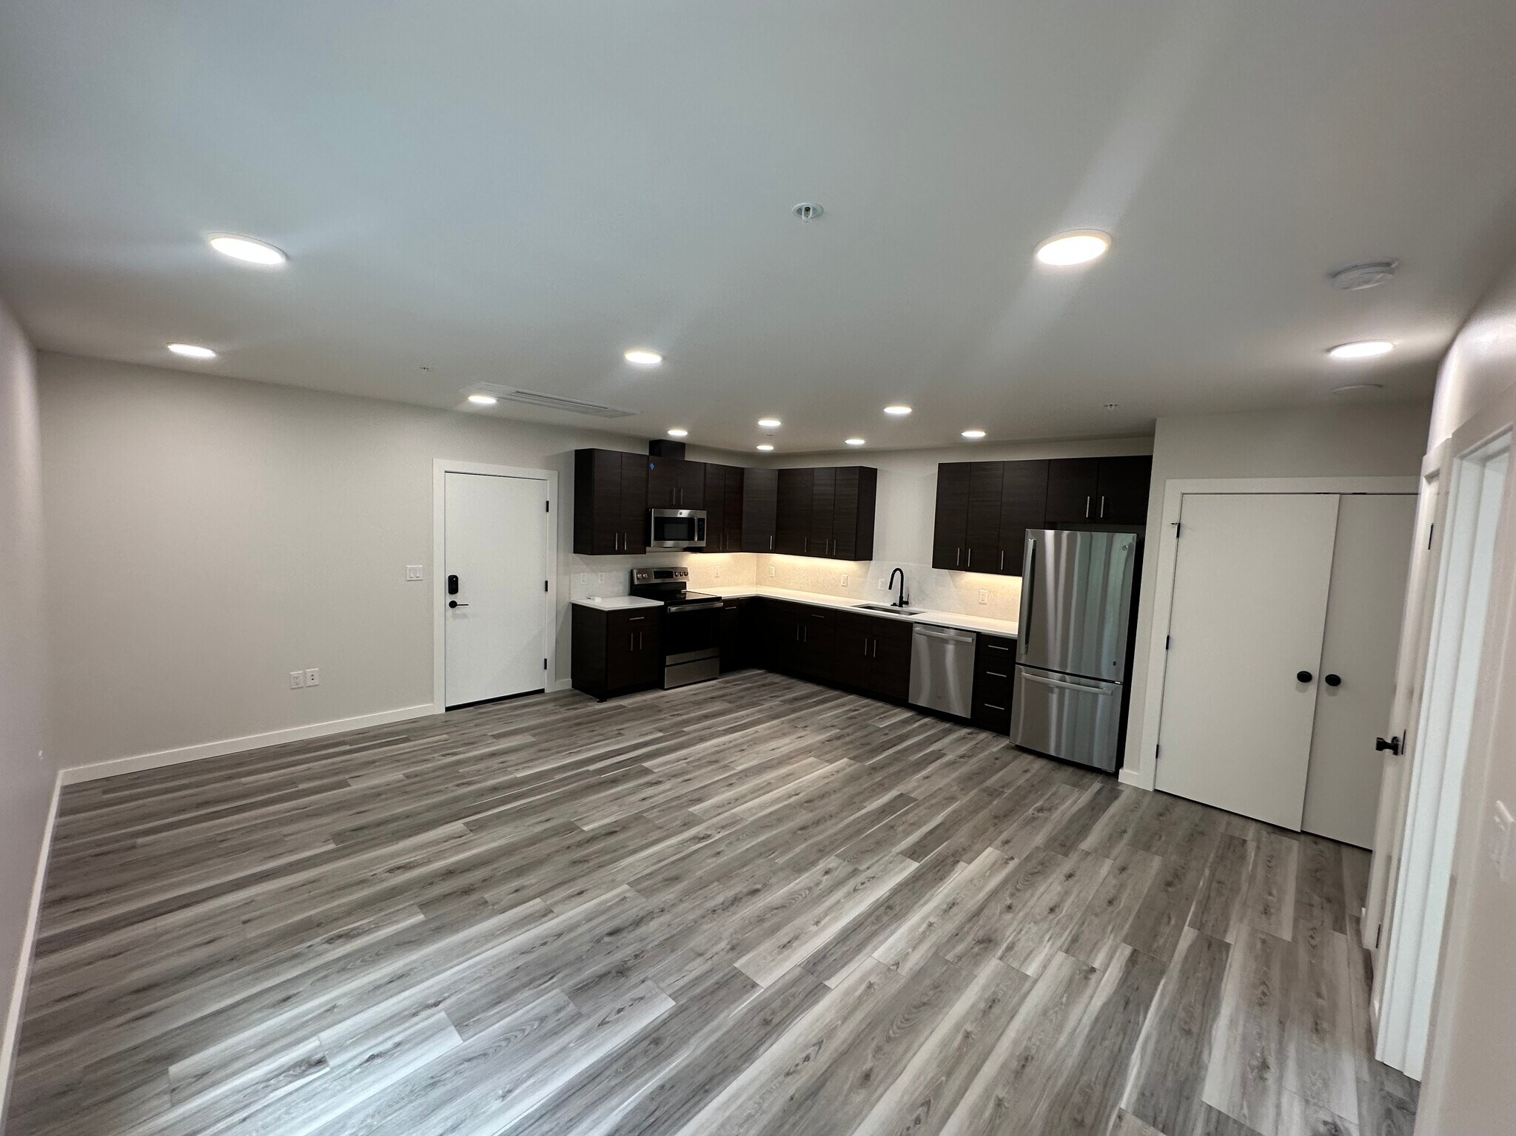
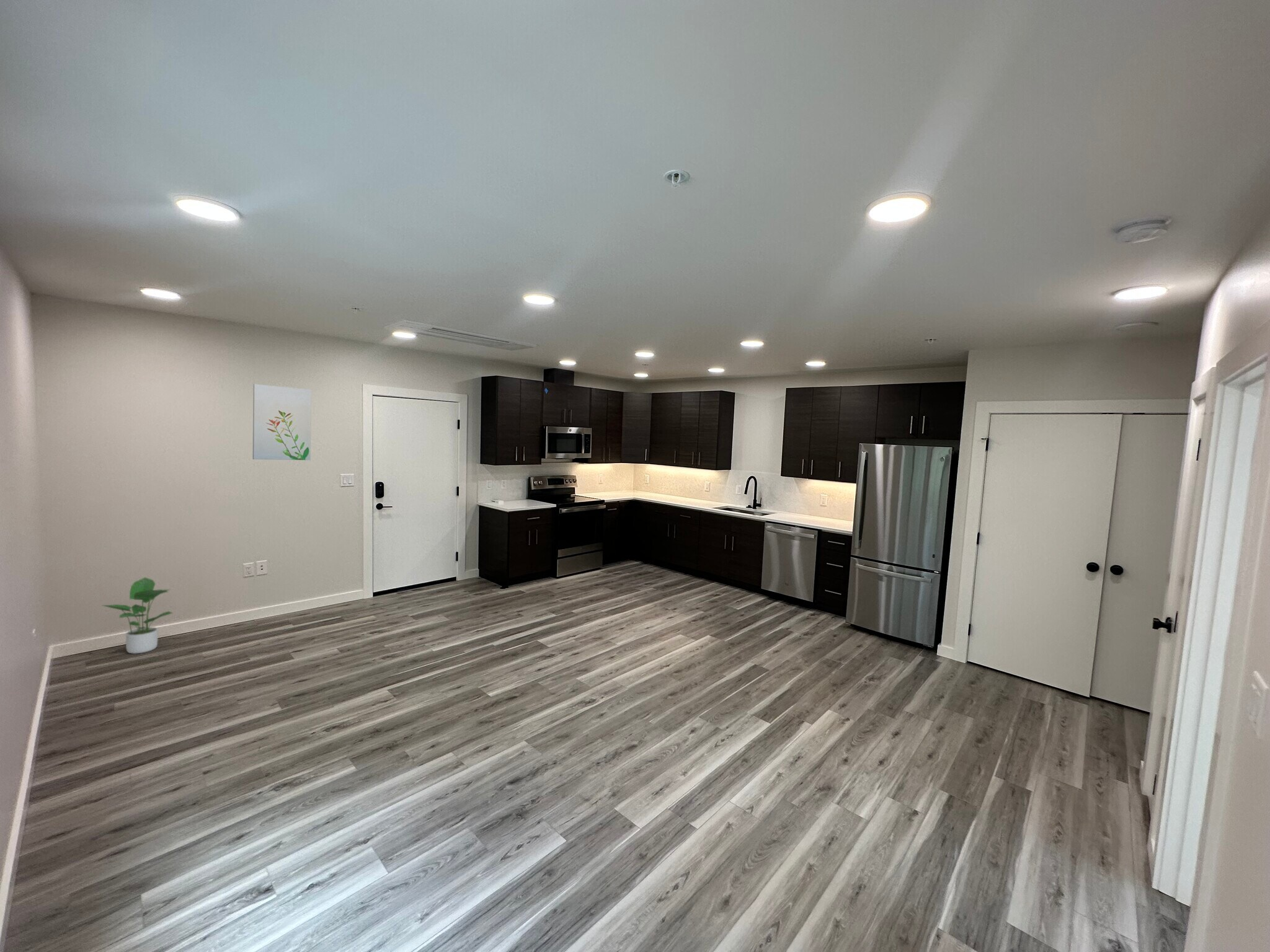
+ wall art [252,384,312,461]
+ potted plant [102,576,173,655]
